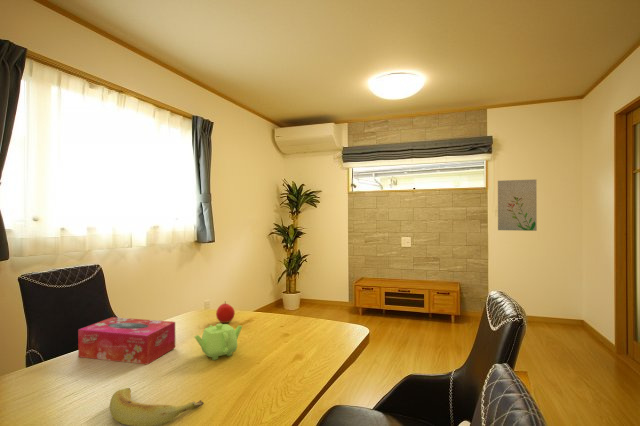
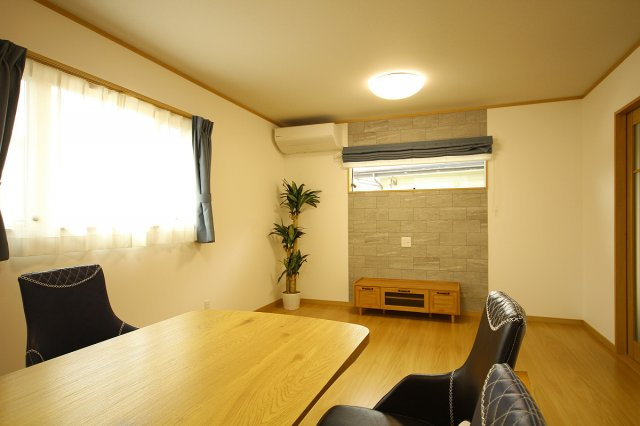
- teapot [193,323,243,361]
- tissue box [77,316,176,366]
- banana [109,387,204,426]
- wall art [497,178,538,232]
- fruit [215,301,236,324]
